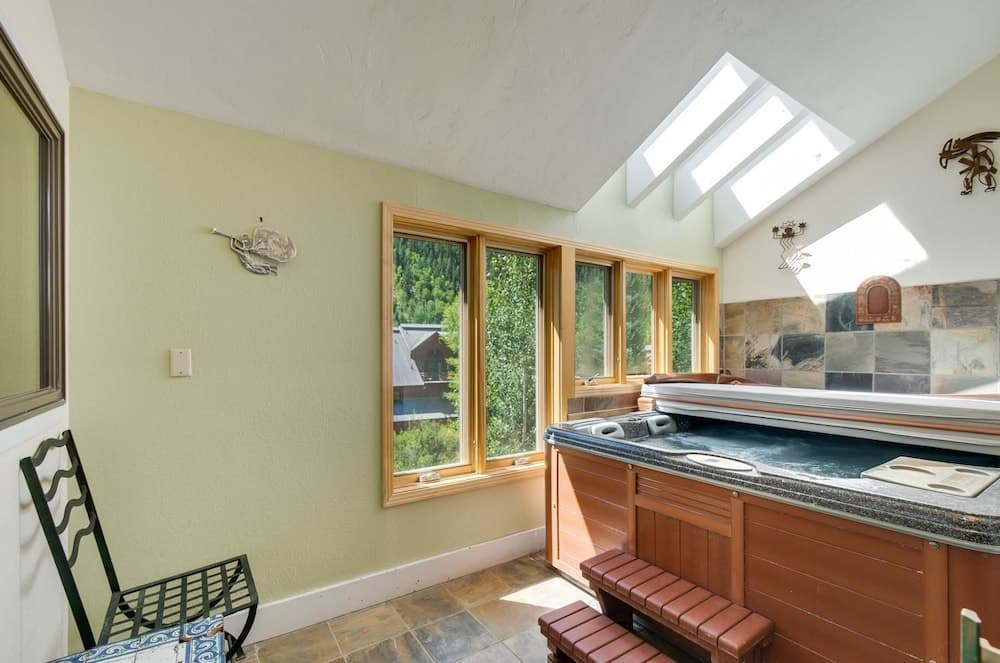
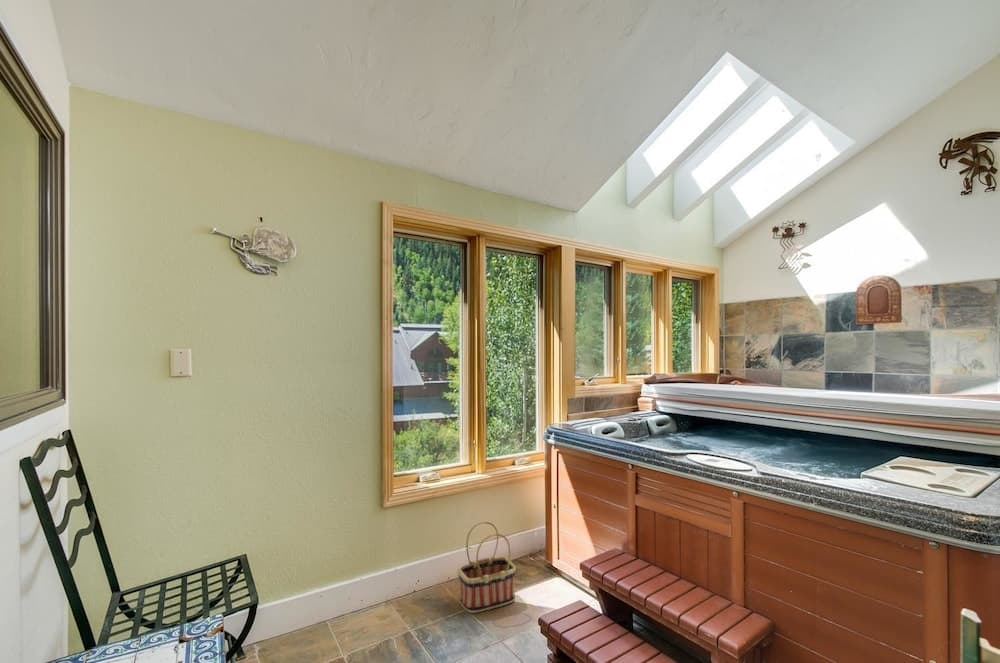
+ basket [457,521,517,614]
